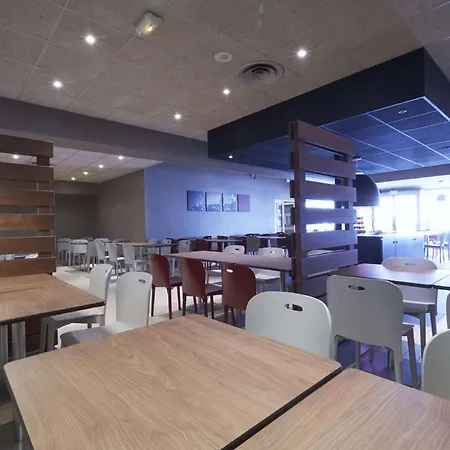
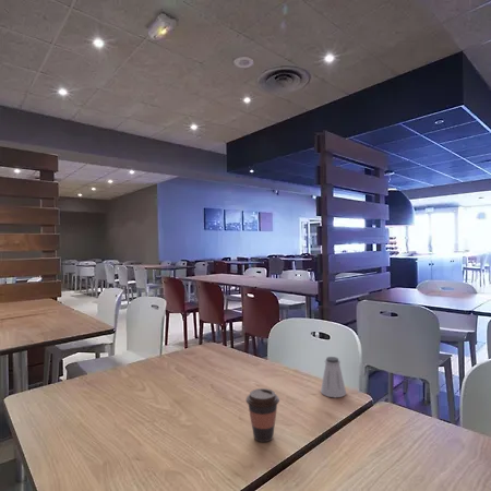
+ saltshaker [320,356,347,398]
+ coffee cup [244,387,280,443]
